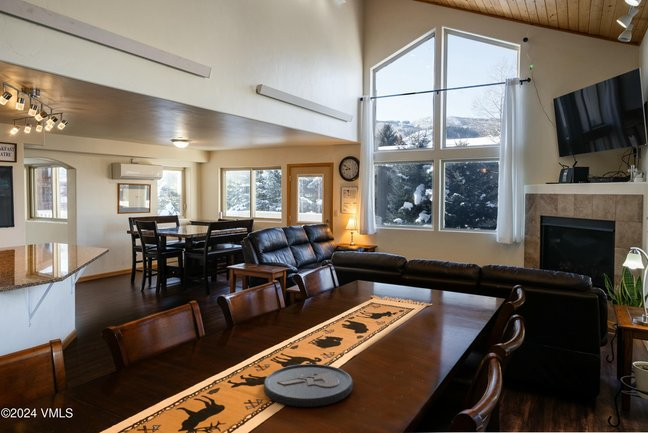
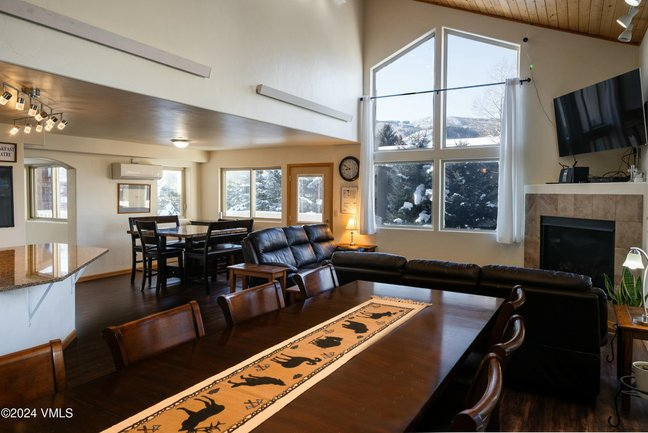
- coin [263,363,354,408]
